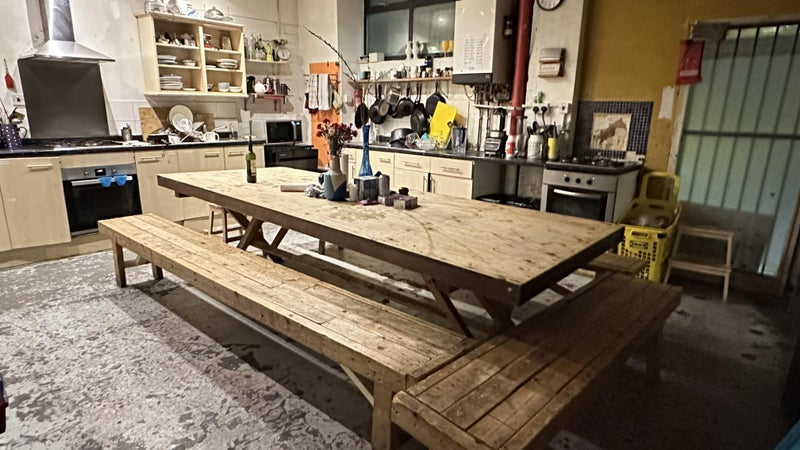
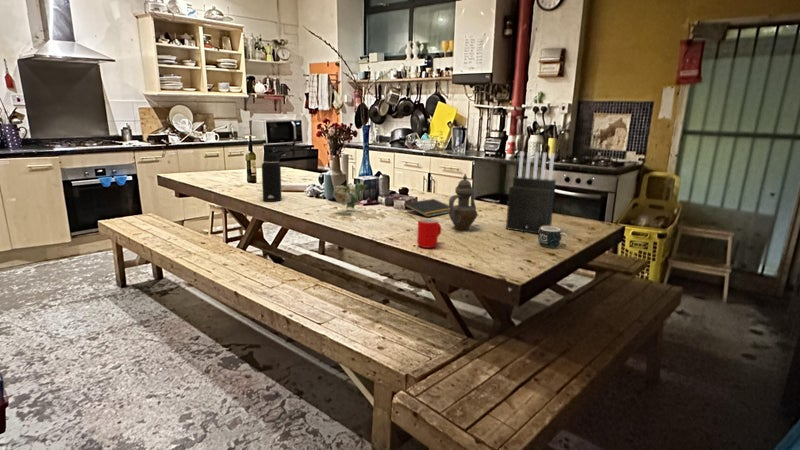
+ flower [332,182,369,211]
+ water bottle [261,145,286,203]
+ knife block [505,150,557,235]
+ mug [416,218,442,249]
+ teapot [448,172,478,231]
+ mug [537,225,569,248]
+ notepad [402,198,450,218]
